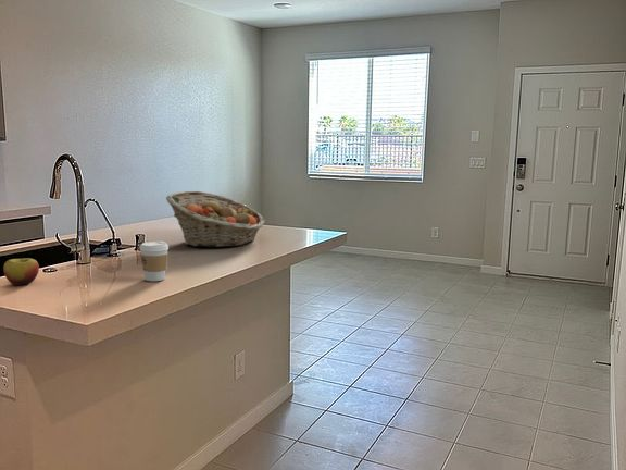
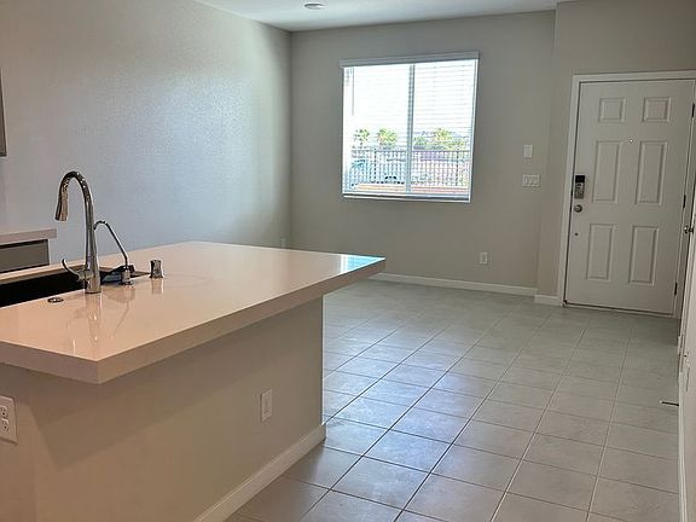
- coffee cup [139,240,170,282]
- apple [2,257,40,286]
- fruit basket [165,190,266,248]
